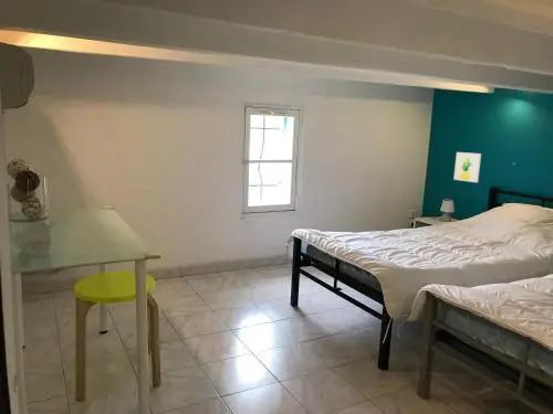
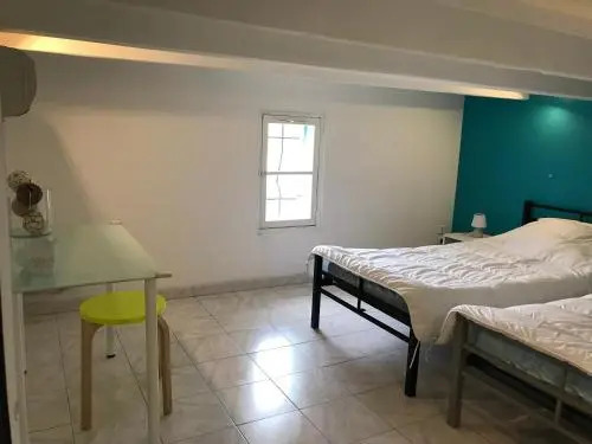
- wall art [452,151,482,183]
